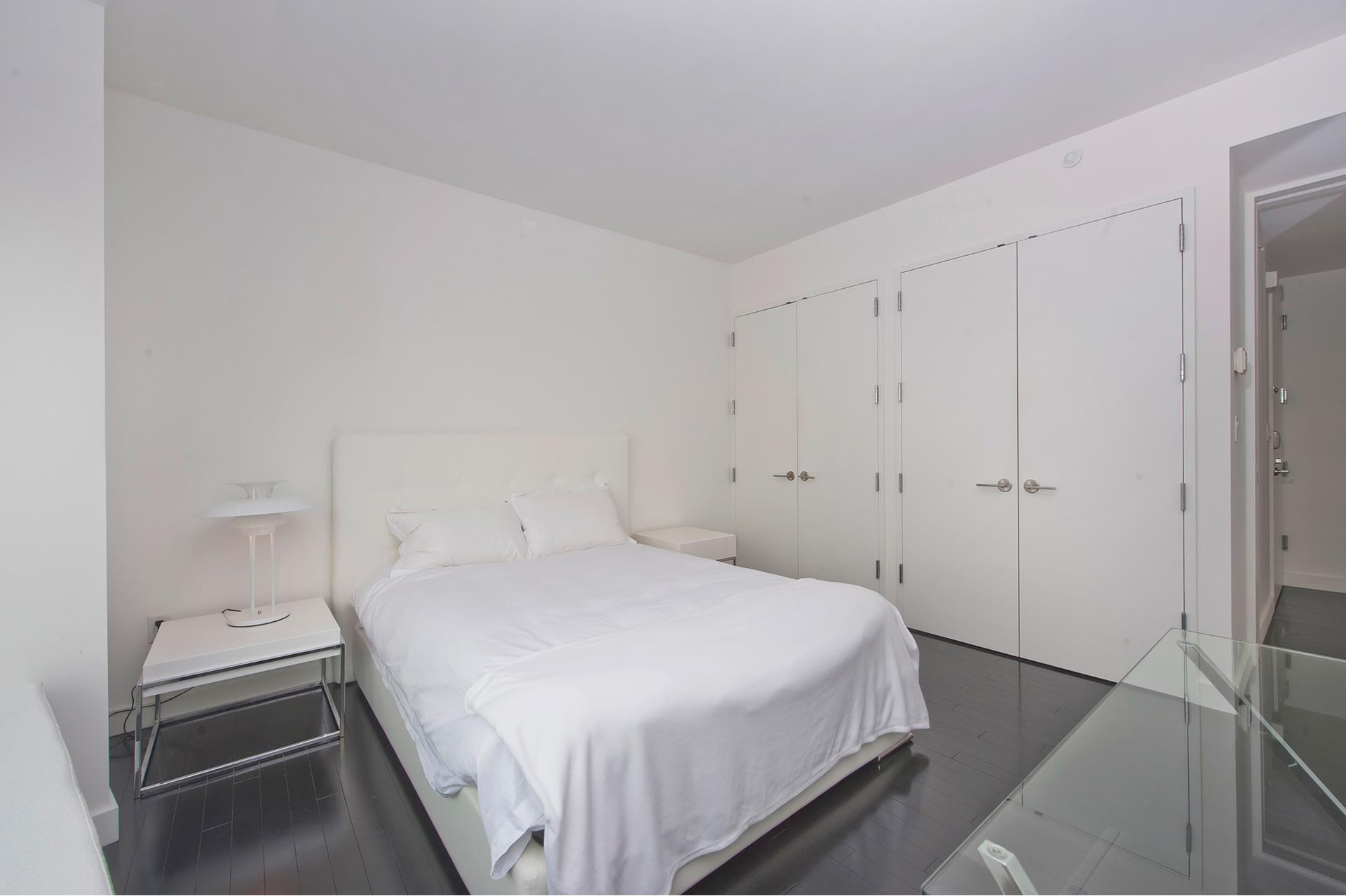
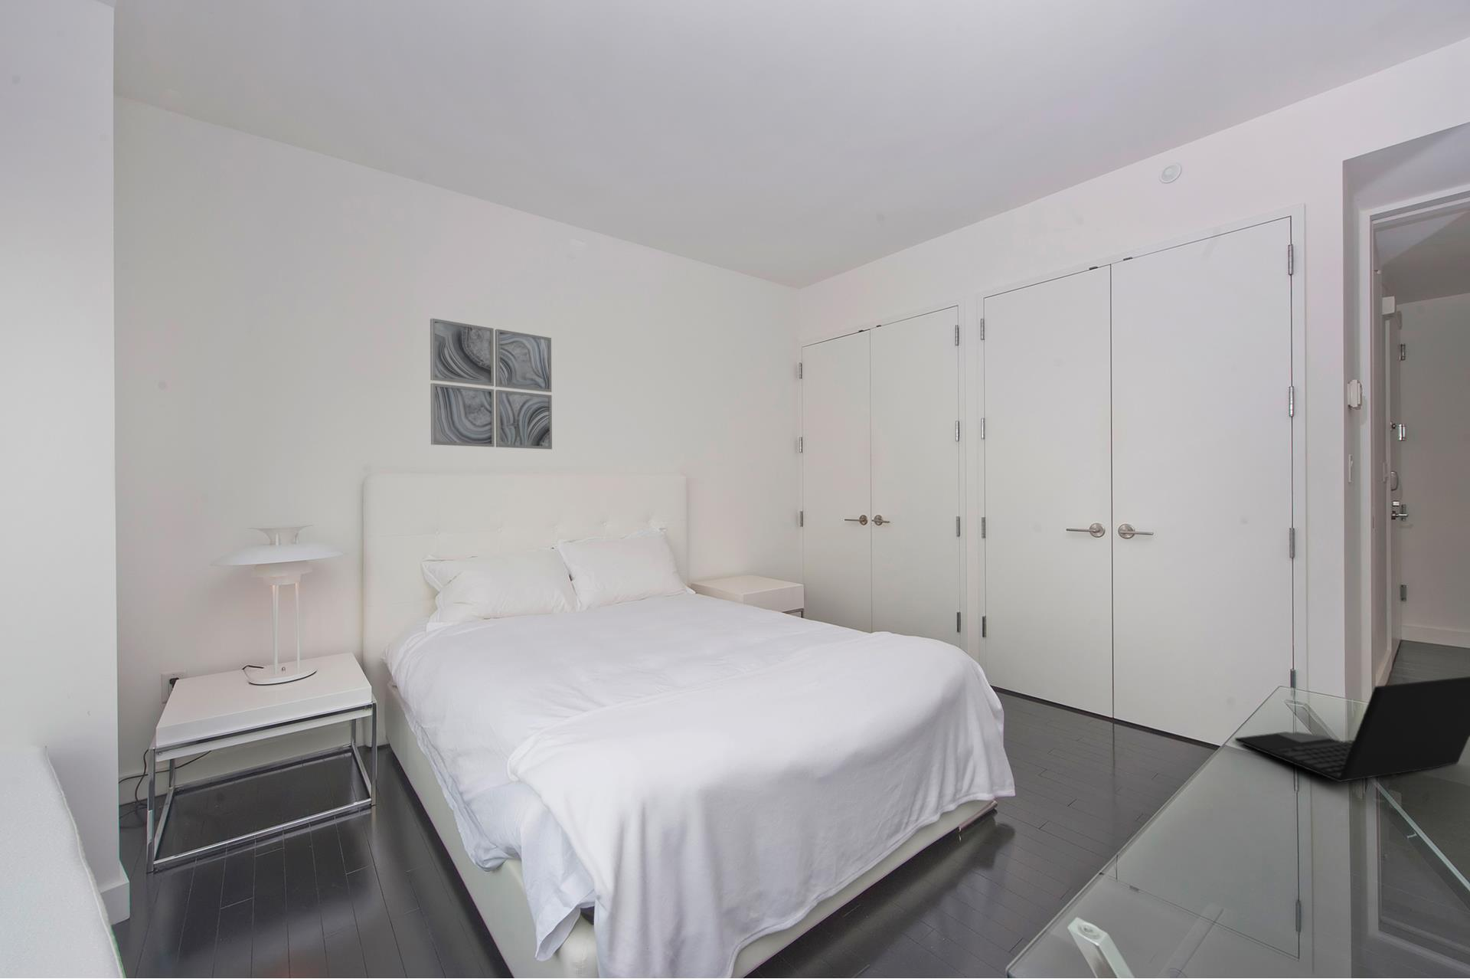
+ laptop [1234,675,1470,783]
+ wall art [429,318,553,450]
